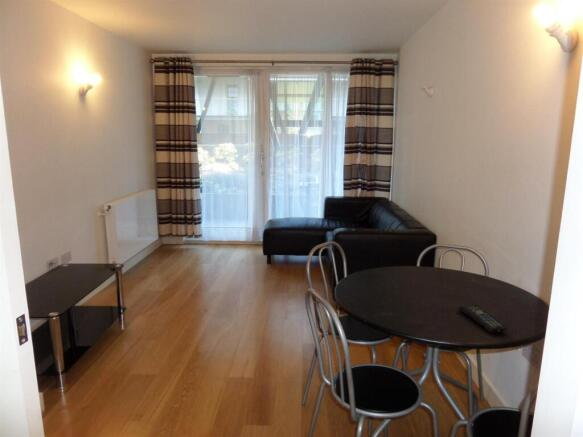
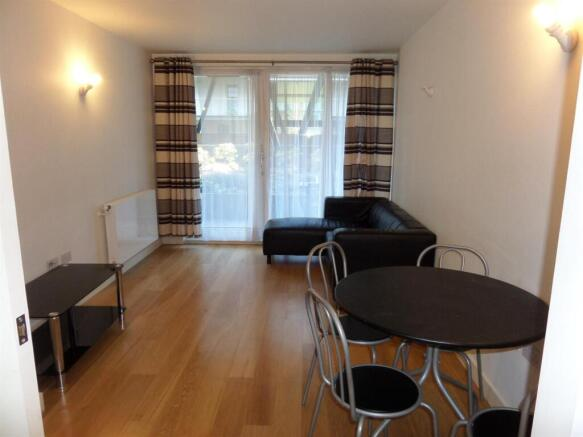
- remote control [458,304,508,334]
